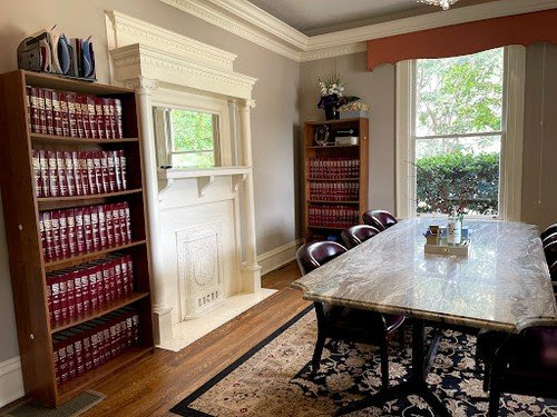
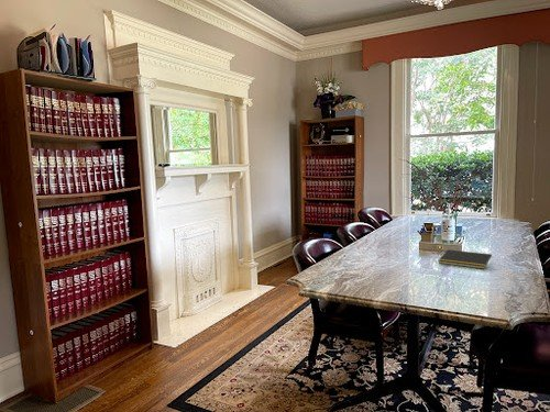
+ notepad [438,248,493,270]
